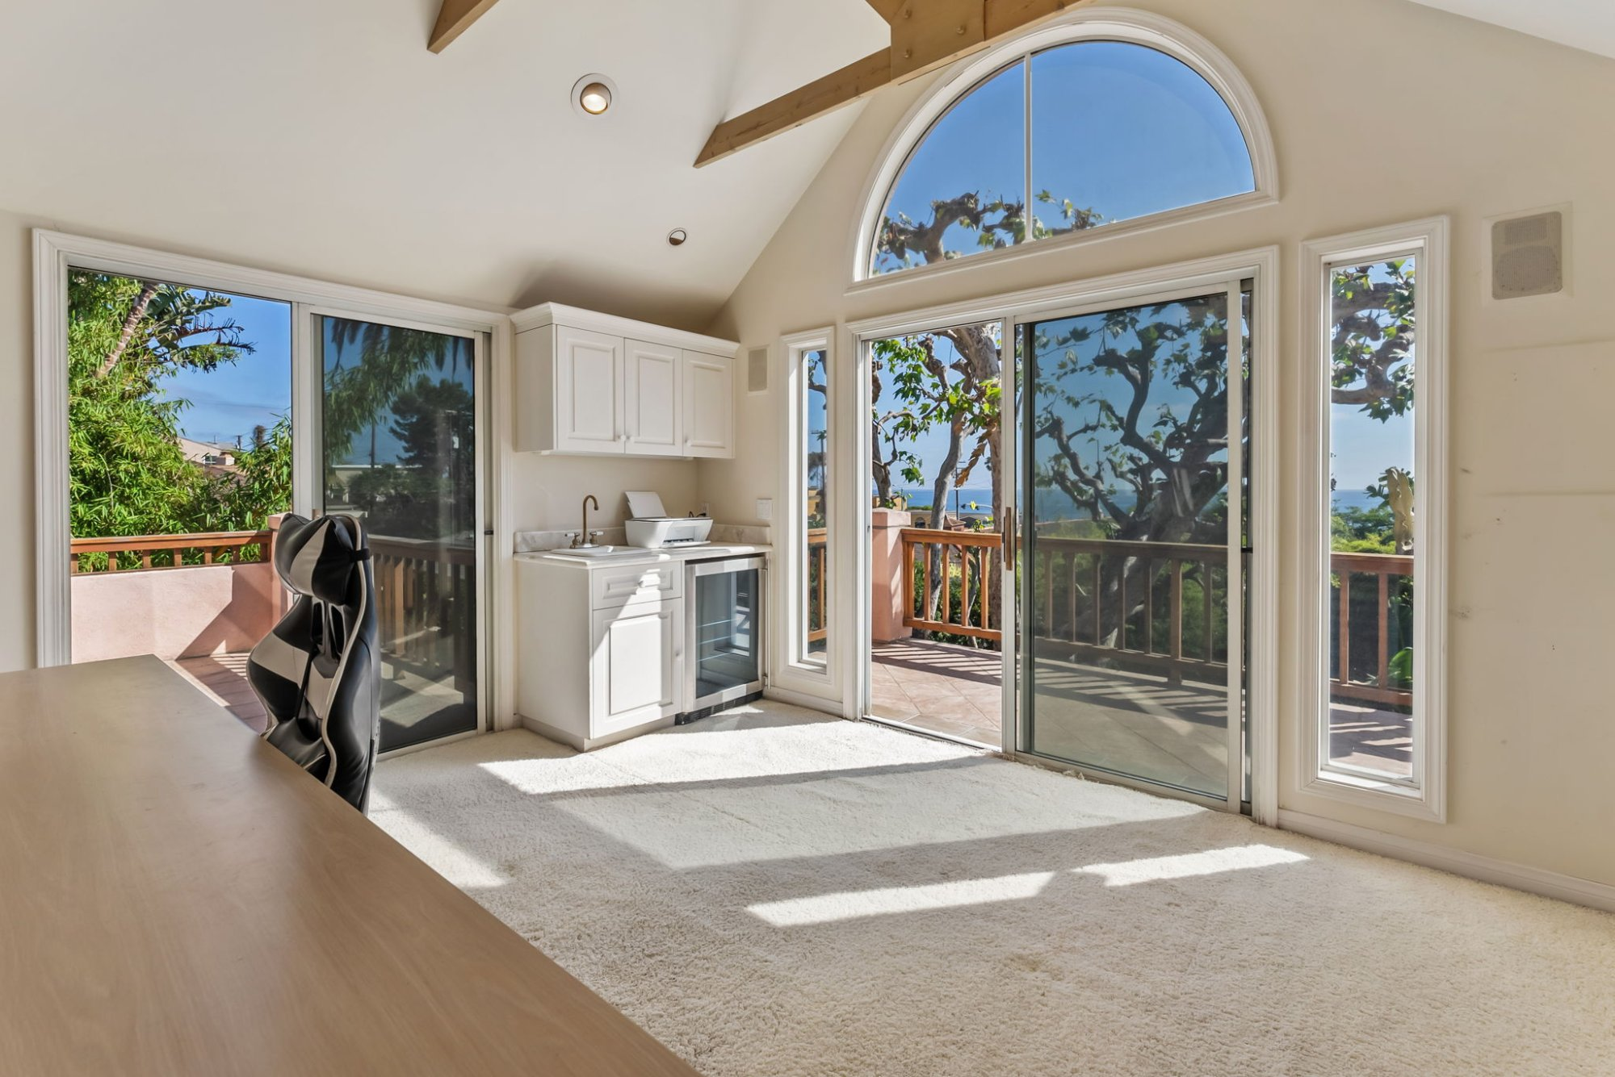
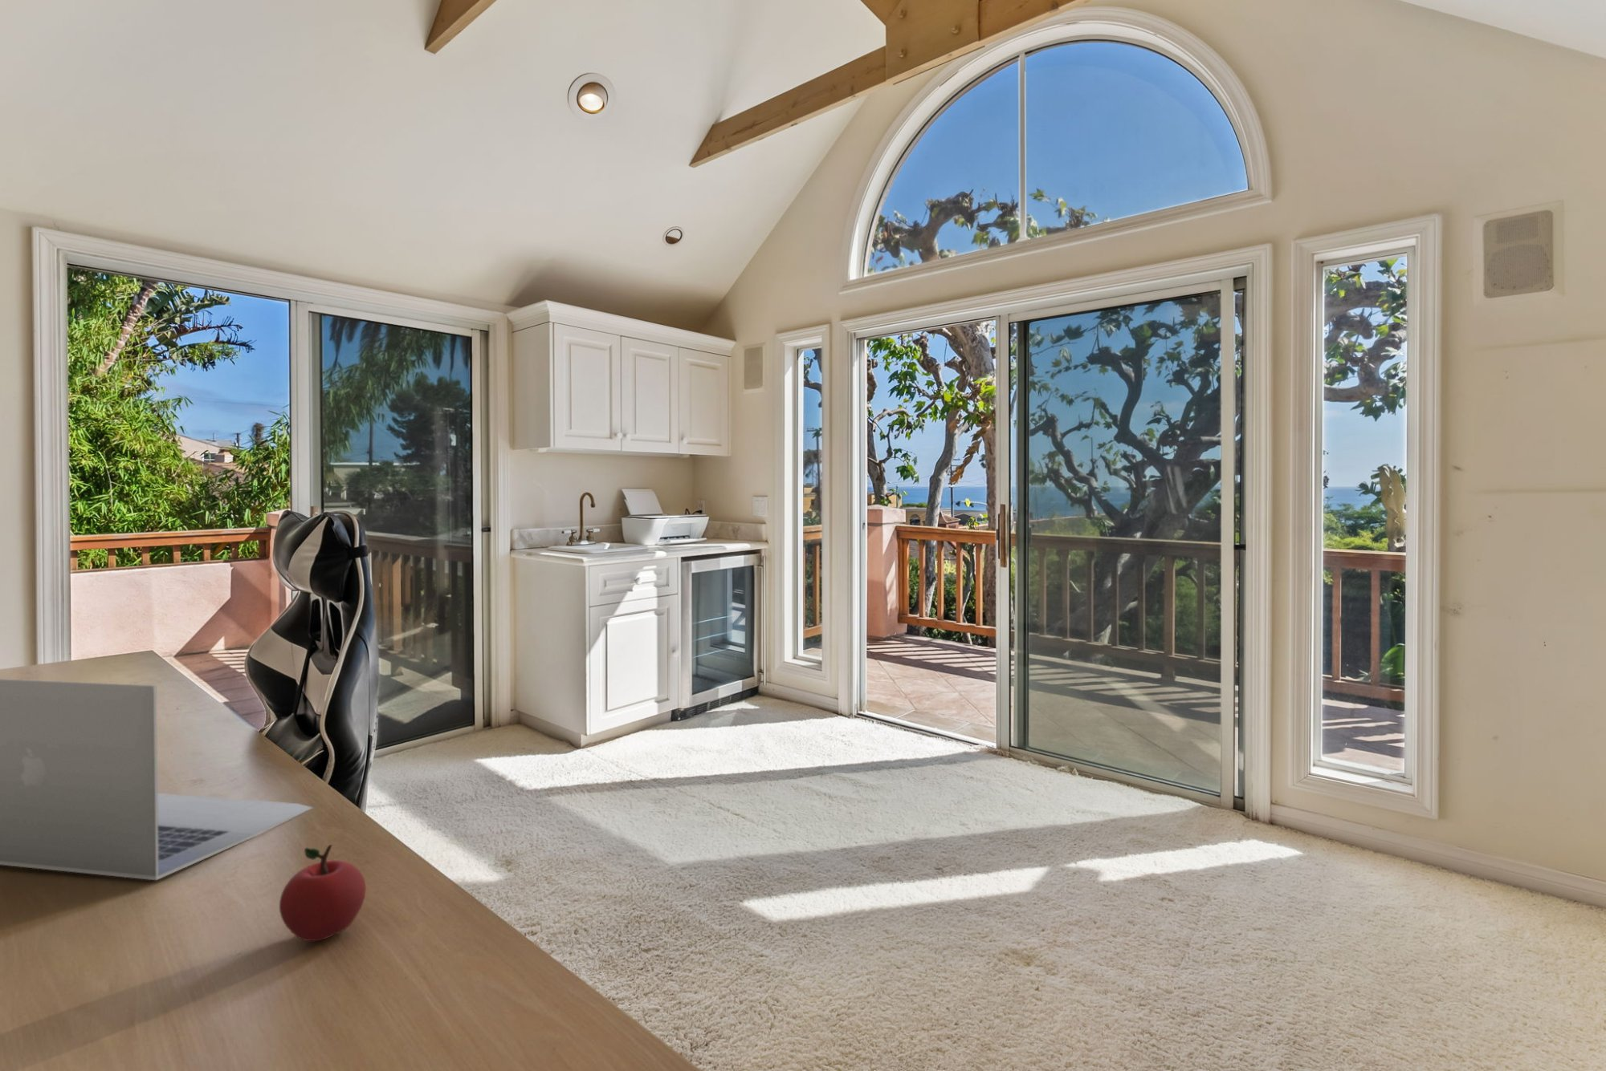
+ laptop [0,678,315,881]
+ apple [279,844,367,942]
